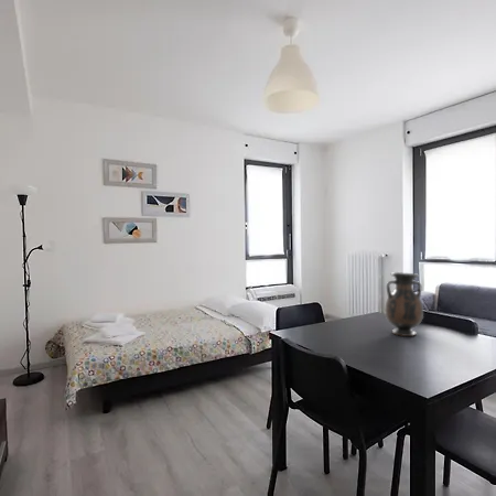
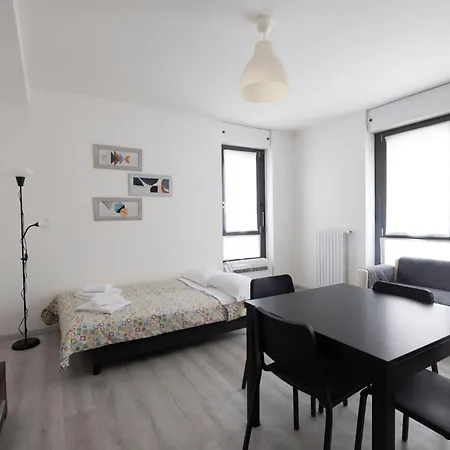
- vase [384,271,424,337]
